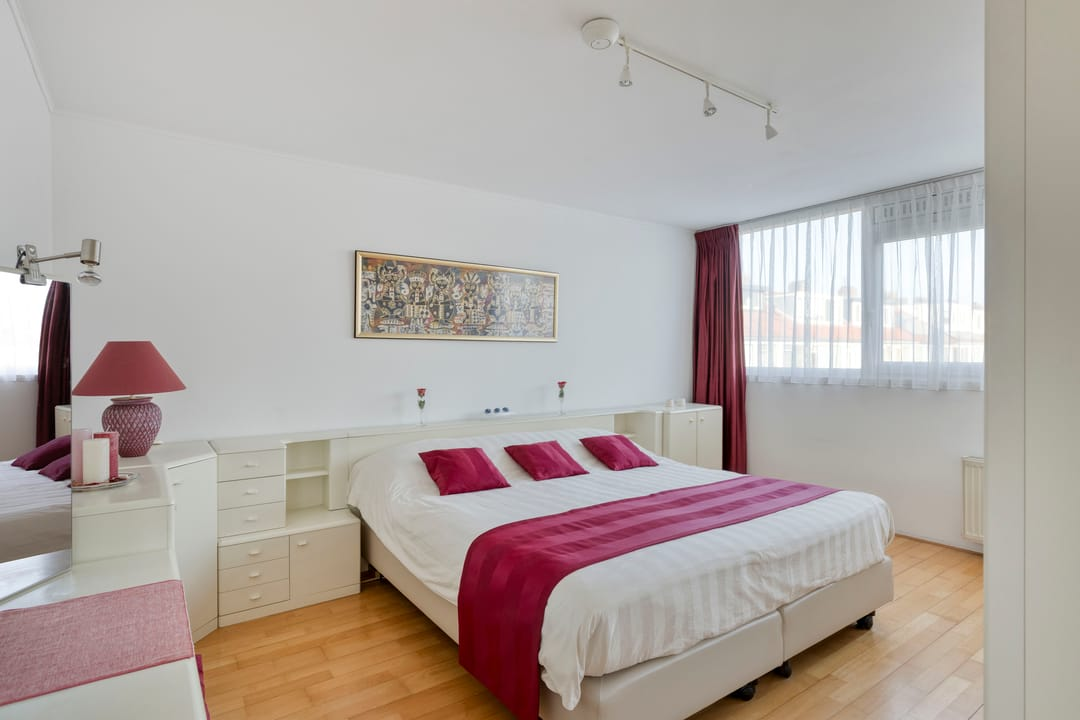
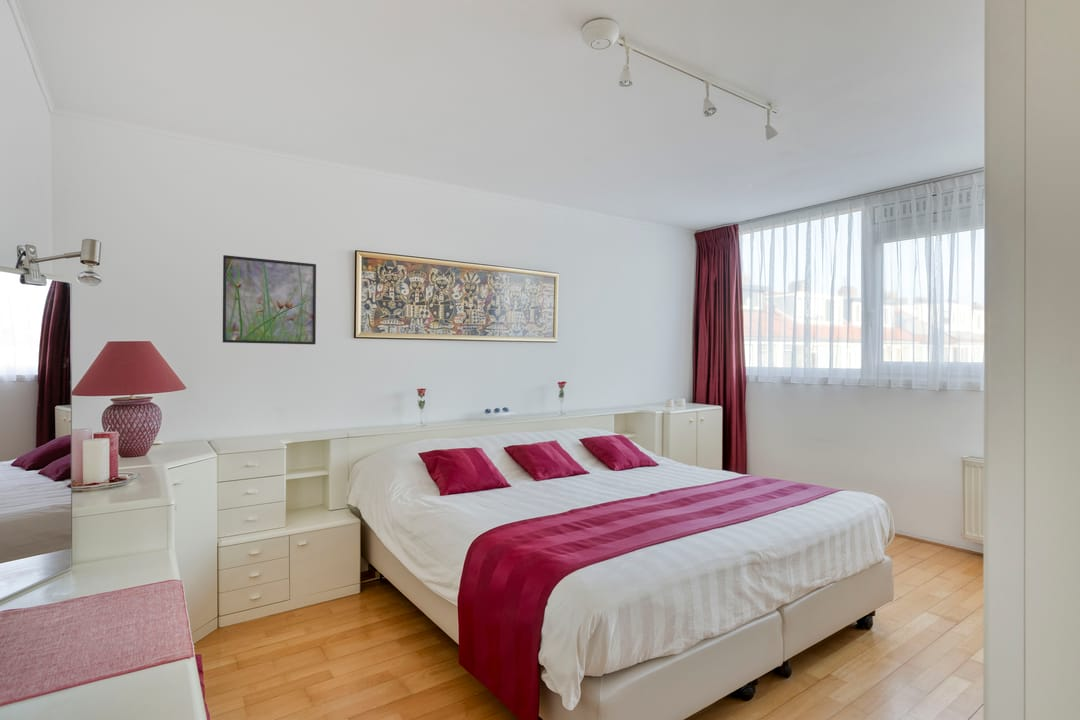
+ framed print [222,254,317,345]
